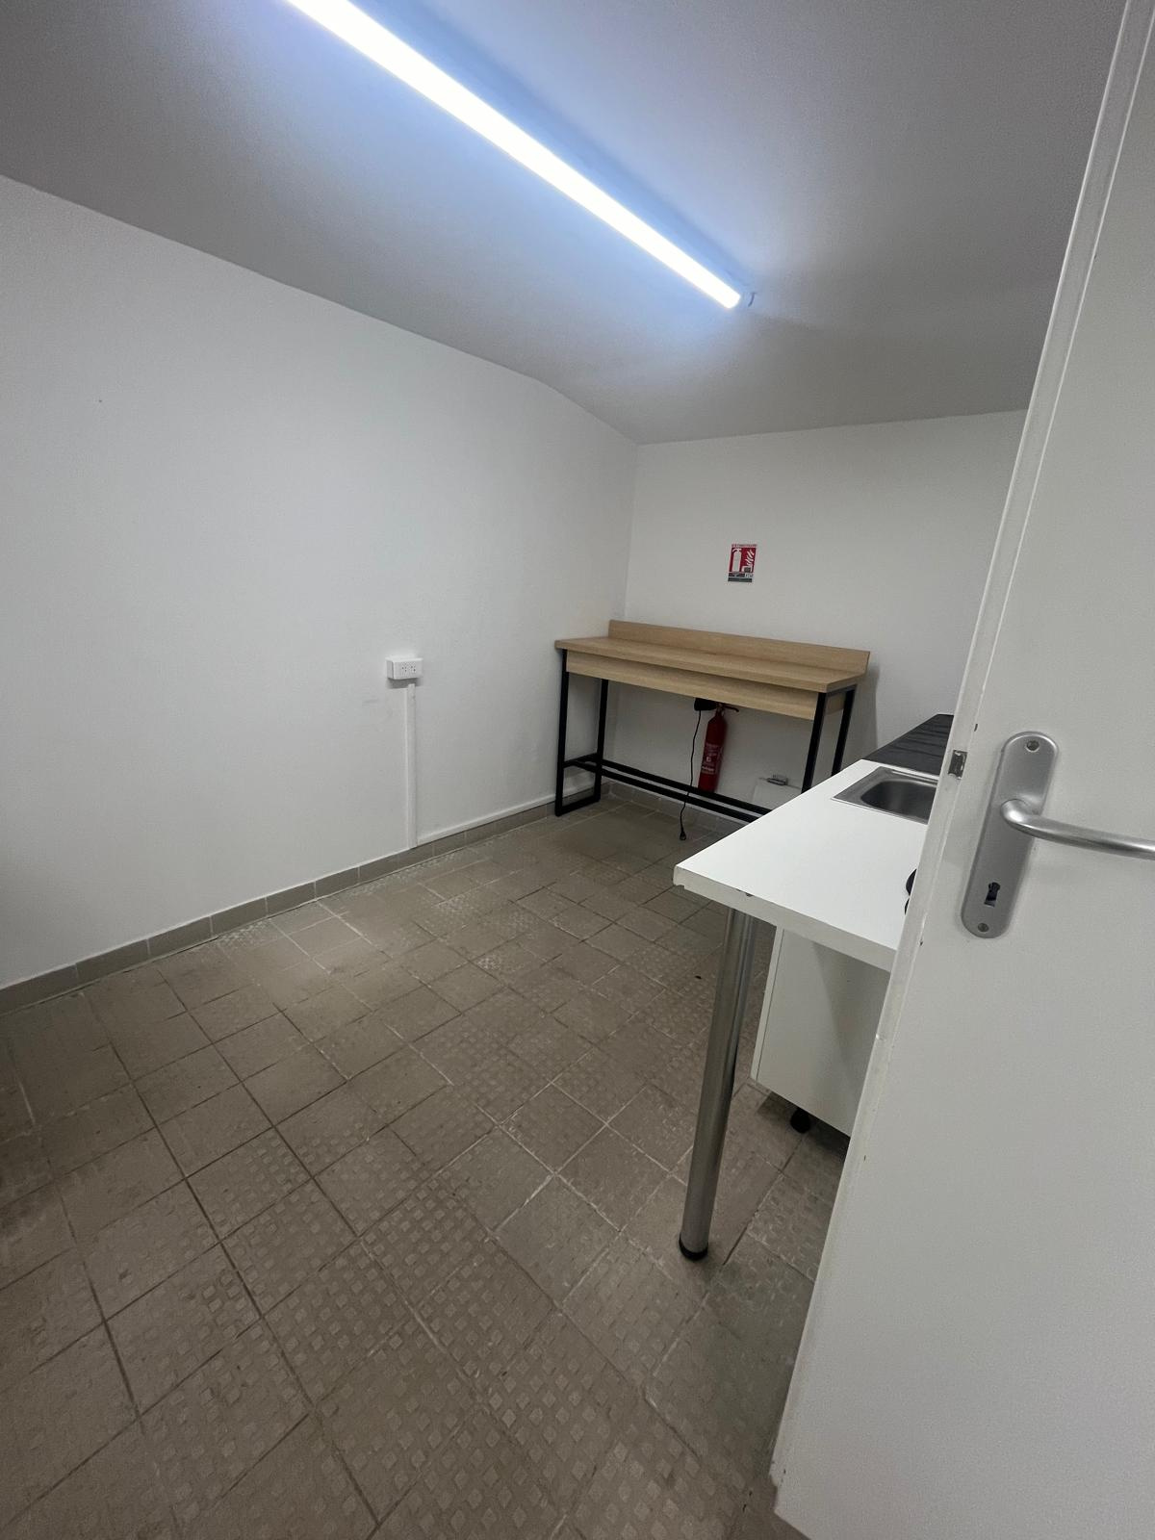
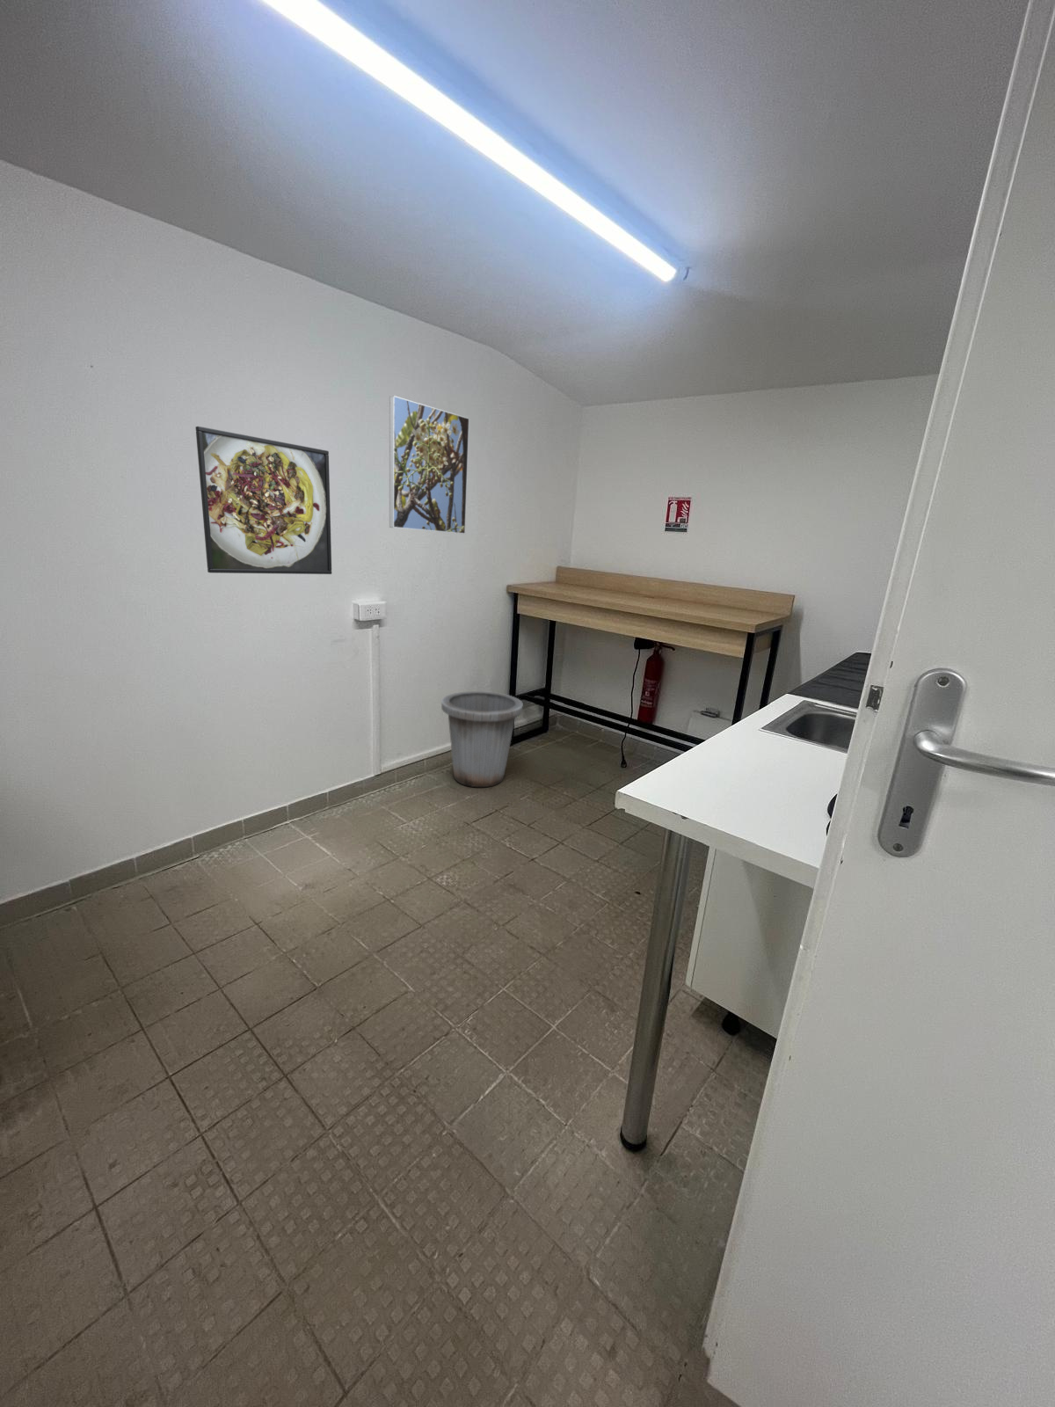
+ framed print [389,394,470,535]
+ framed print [194,425,332,575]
+ trash can [440,690,524,788]
